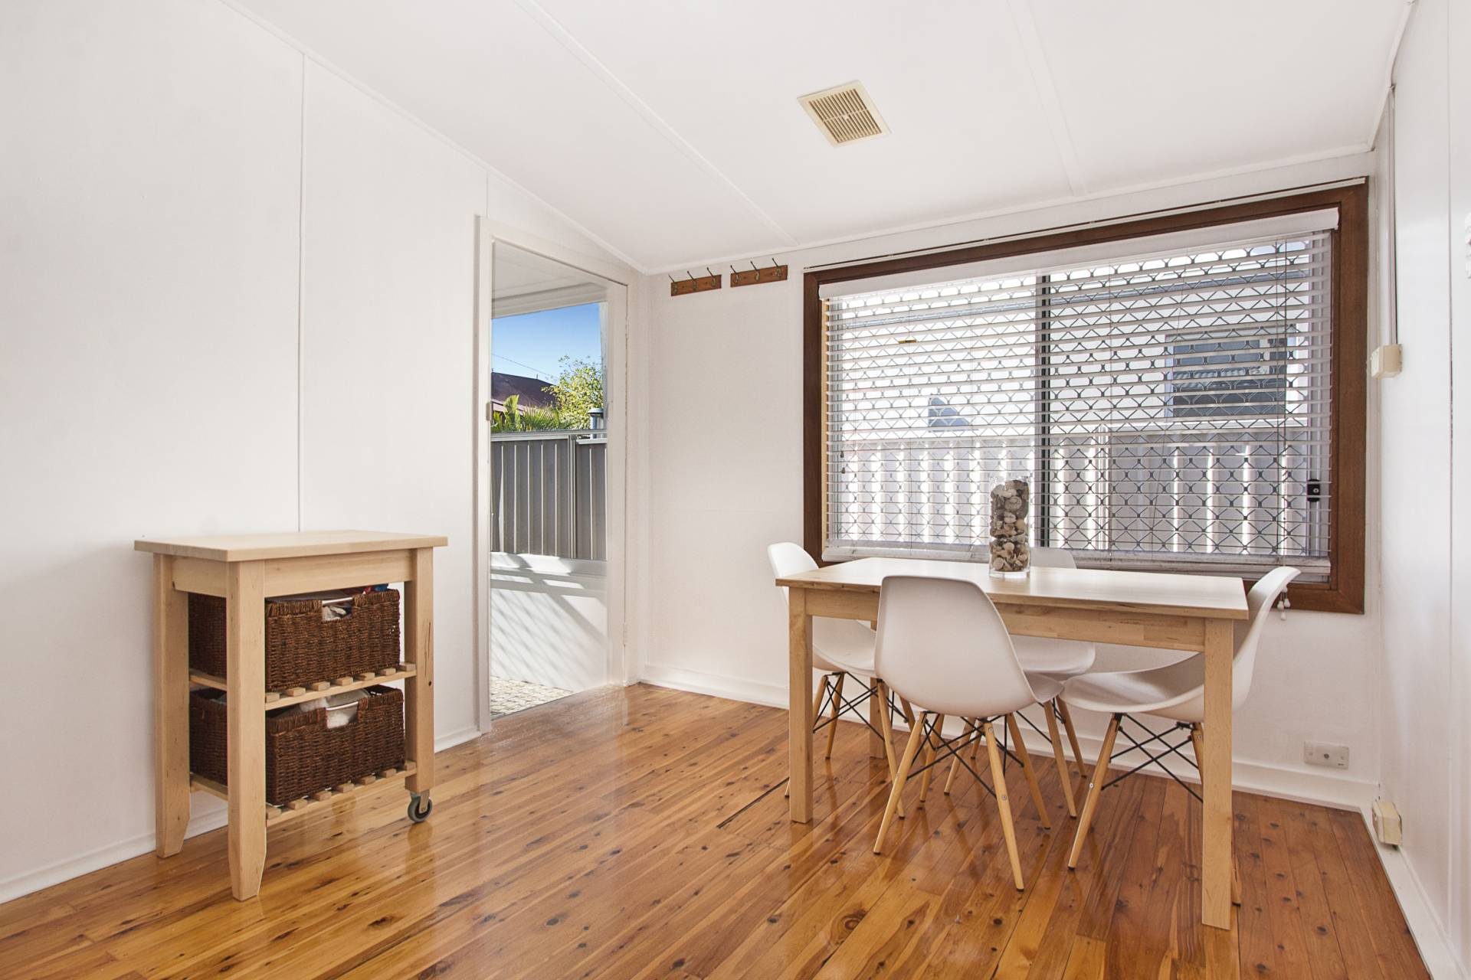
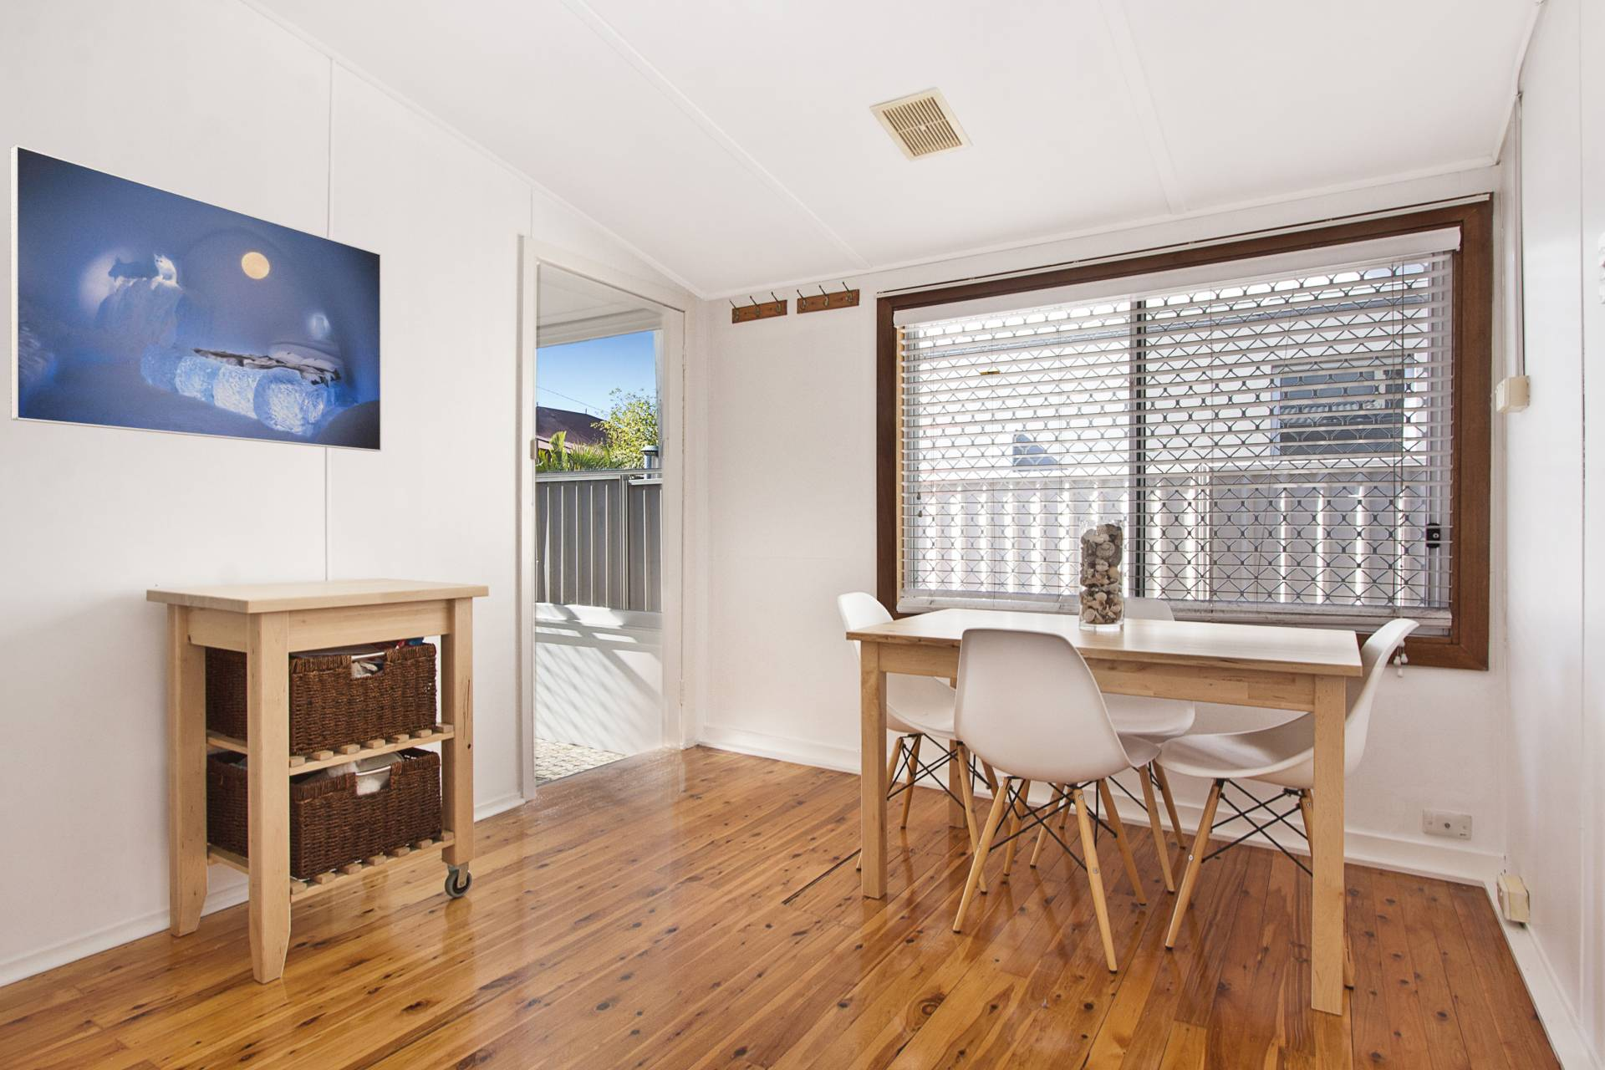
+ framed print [10,143,382,453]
